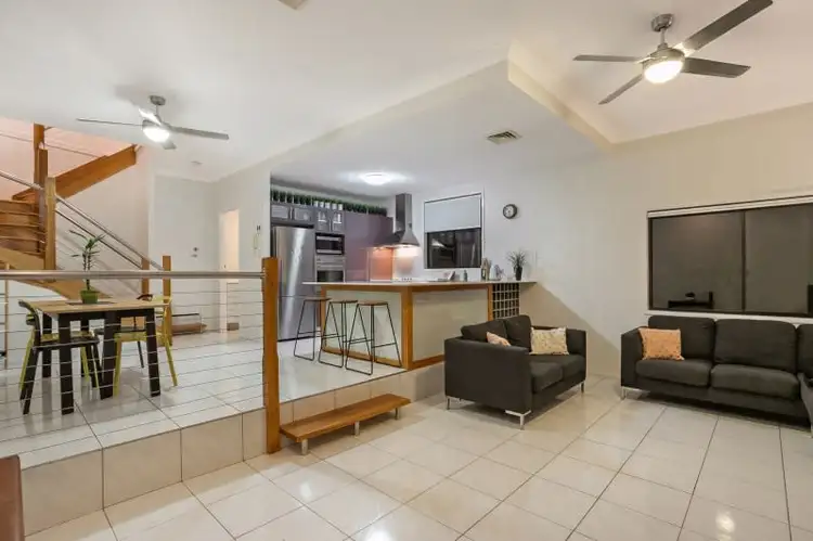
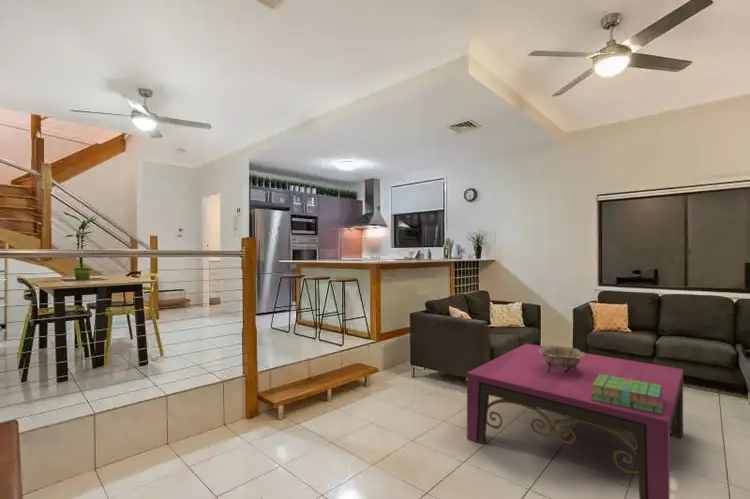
+ stack of books [591,374,663,415]
+ decorative bowl [538,344,586,375]
+ coffee table [466,342,684,499]
